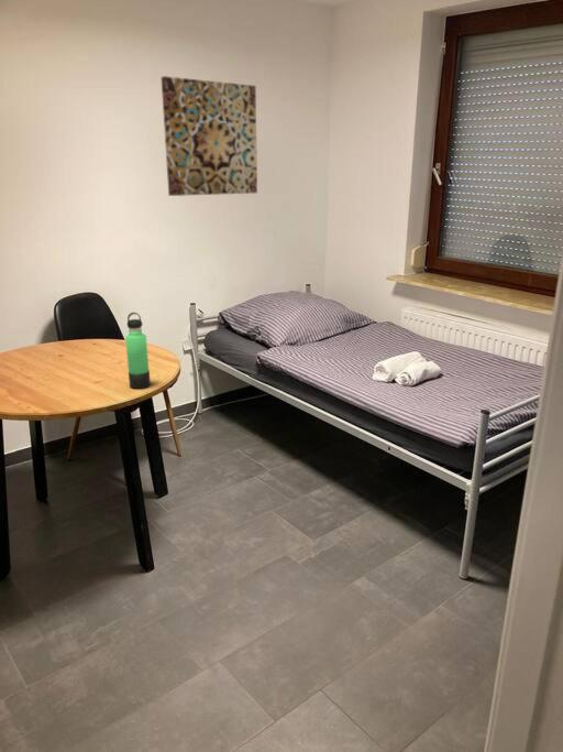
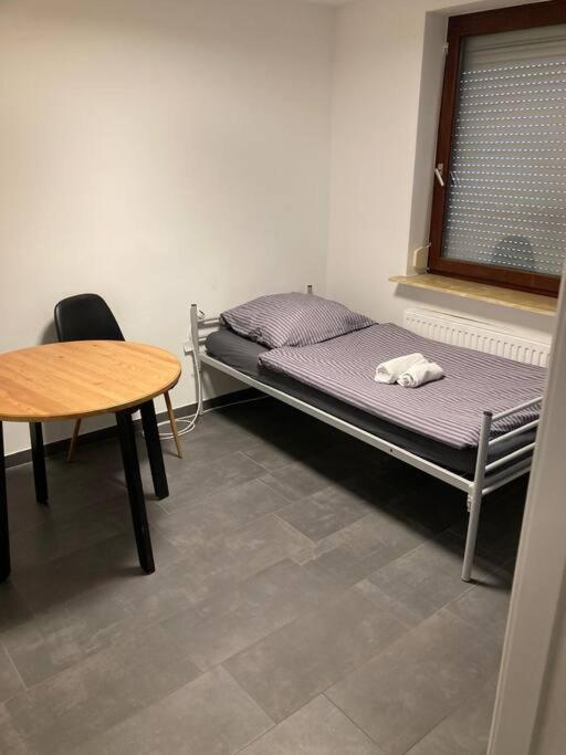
- thermos bottle [124,312,152,390]
- wall art [161,75,258,197]
